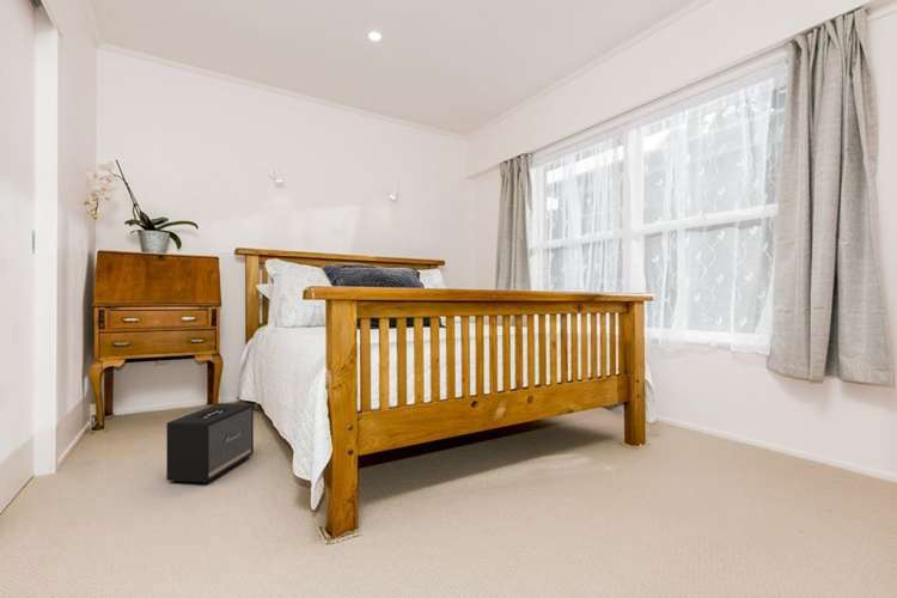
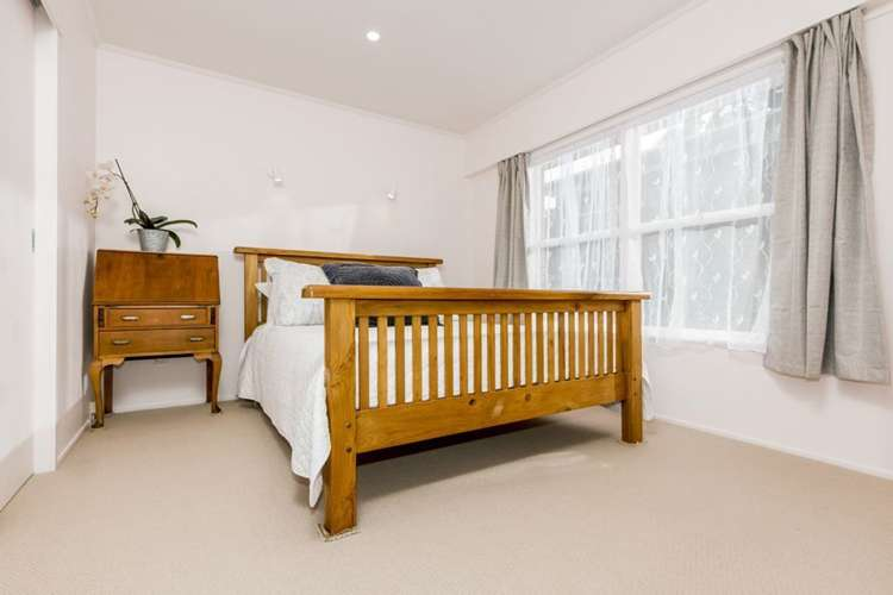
- speaker [165,402,255,486]
